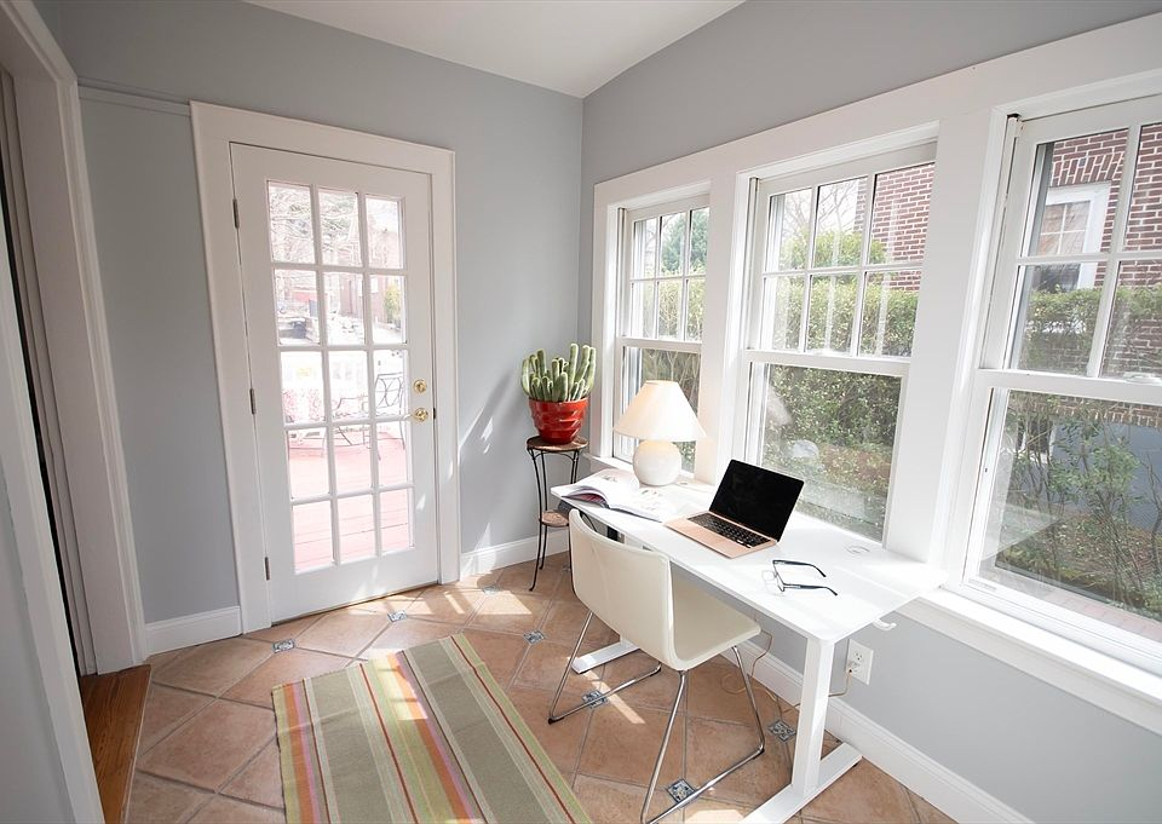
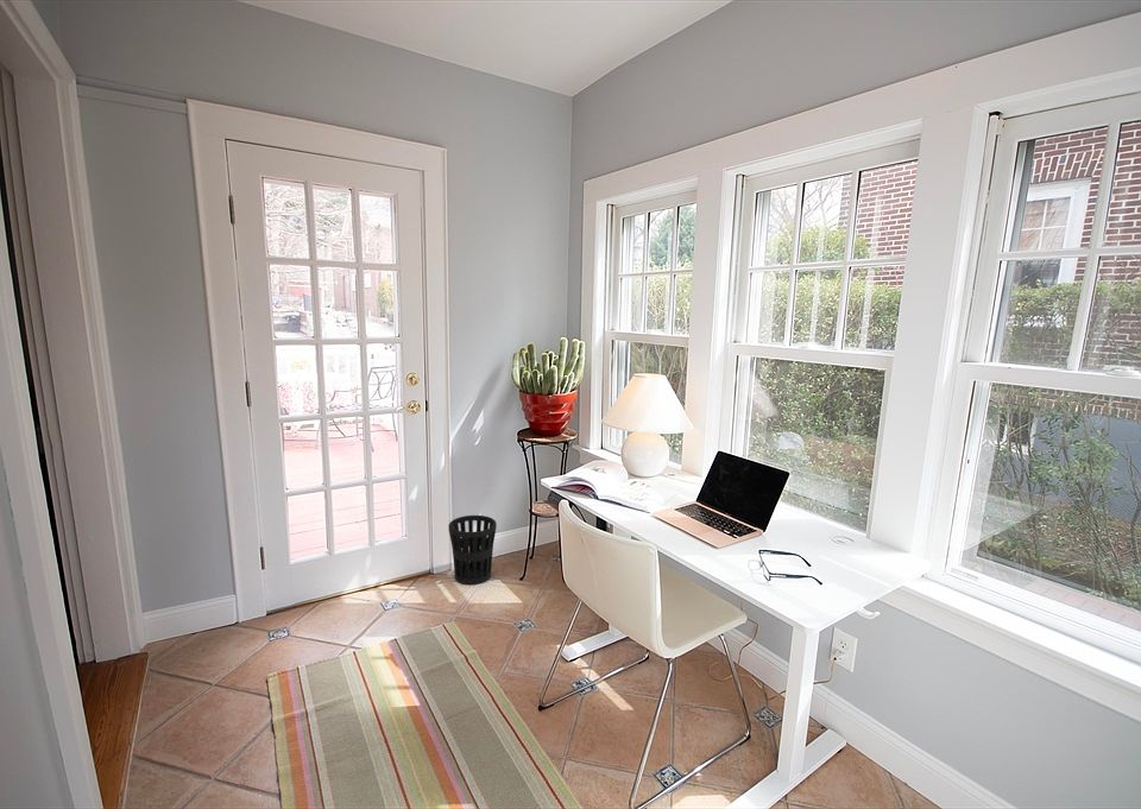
+ wastebasket [448,514,498,586]
